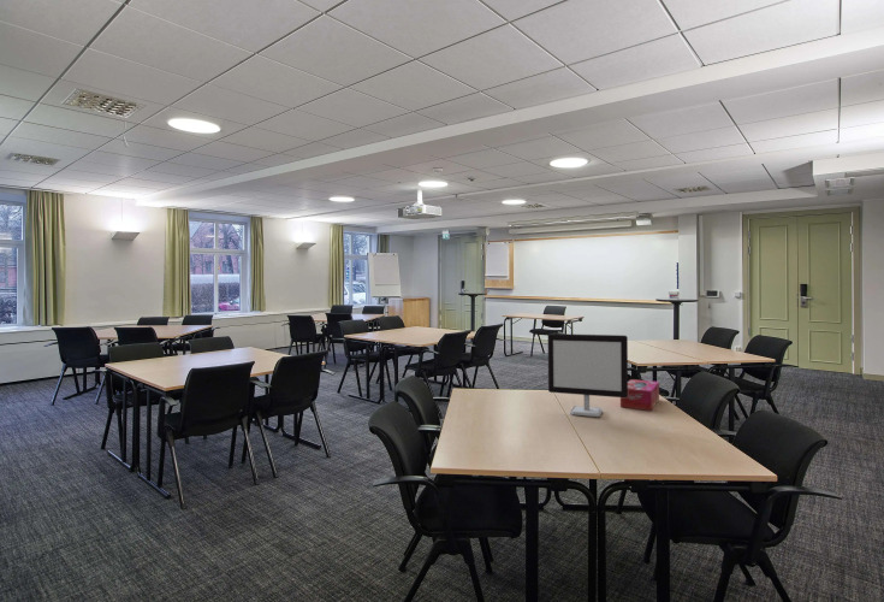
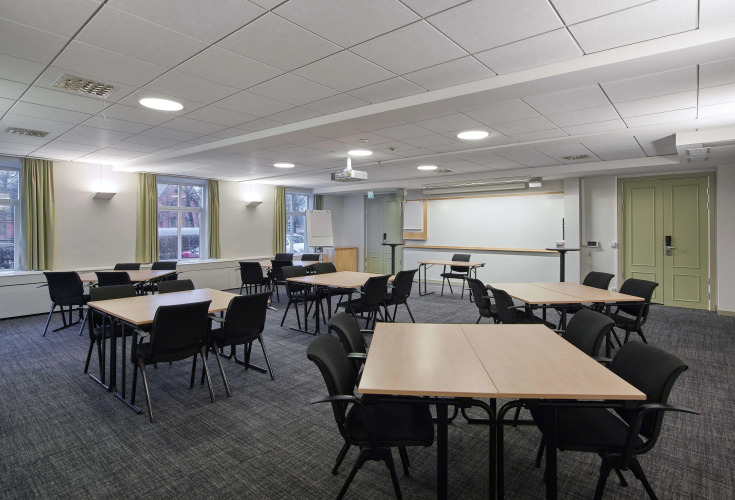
- computer monitor [547,332,629,418]
- tissue box [619,378,660,412]
